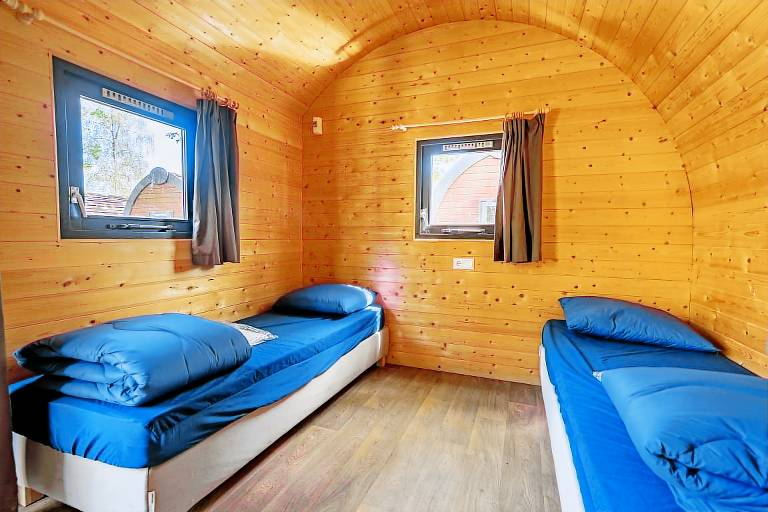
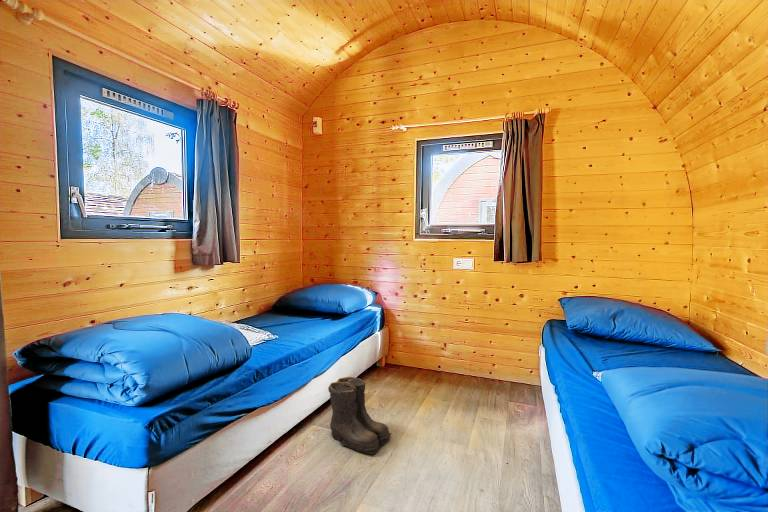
+ boots [327,376,393,455]
